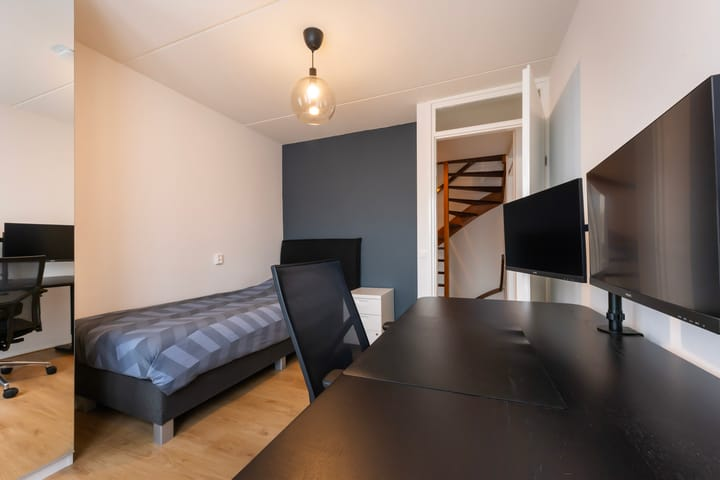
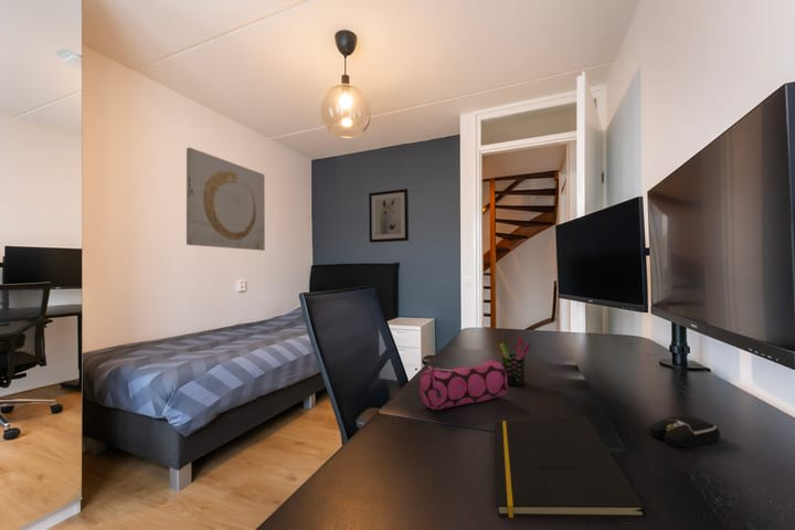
+ pen holder [499,337,531,388]
+ wall art [368,188,410,244]
+ notepad [494,415,648,520]
+ pencil case [418,359,509,411]
+ wall art [186,147,266,252]
+ computer mouse [648,414,721,448]
